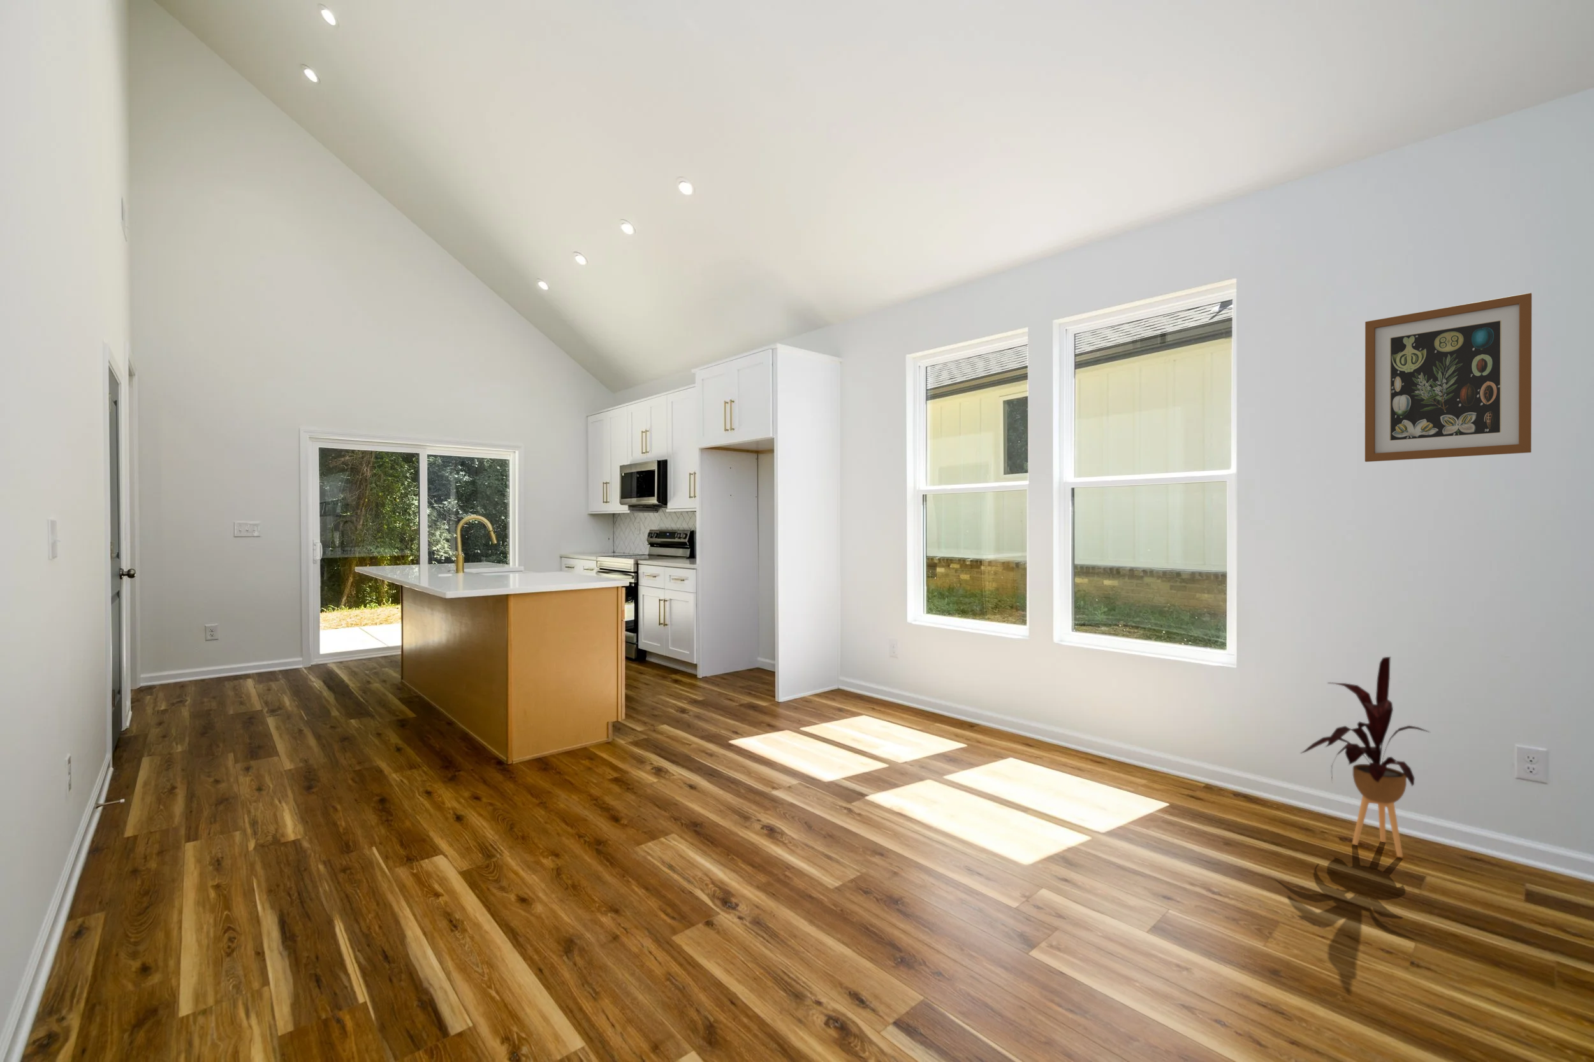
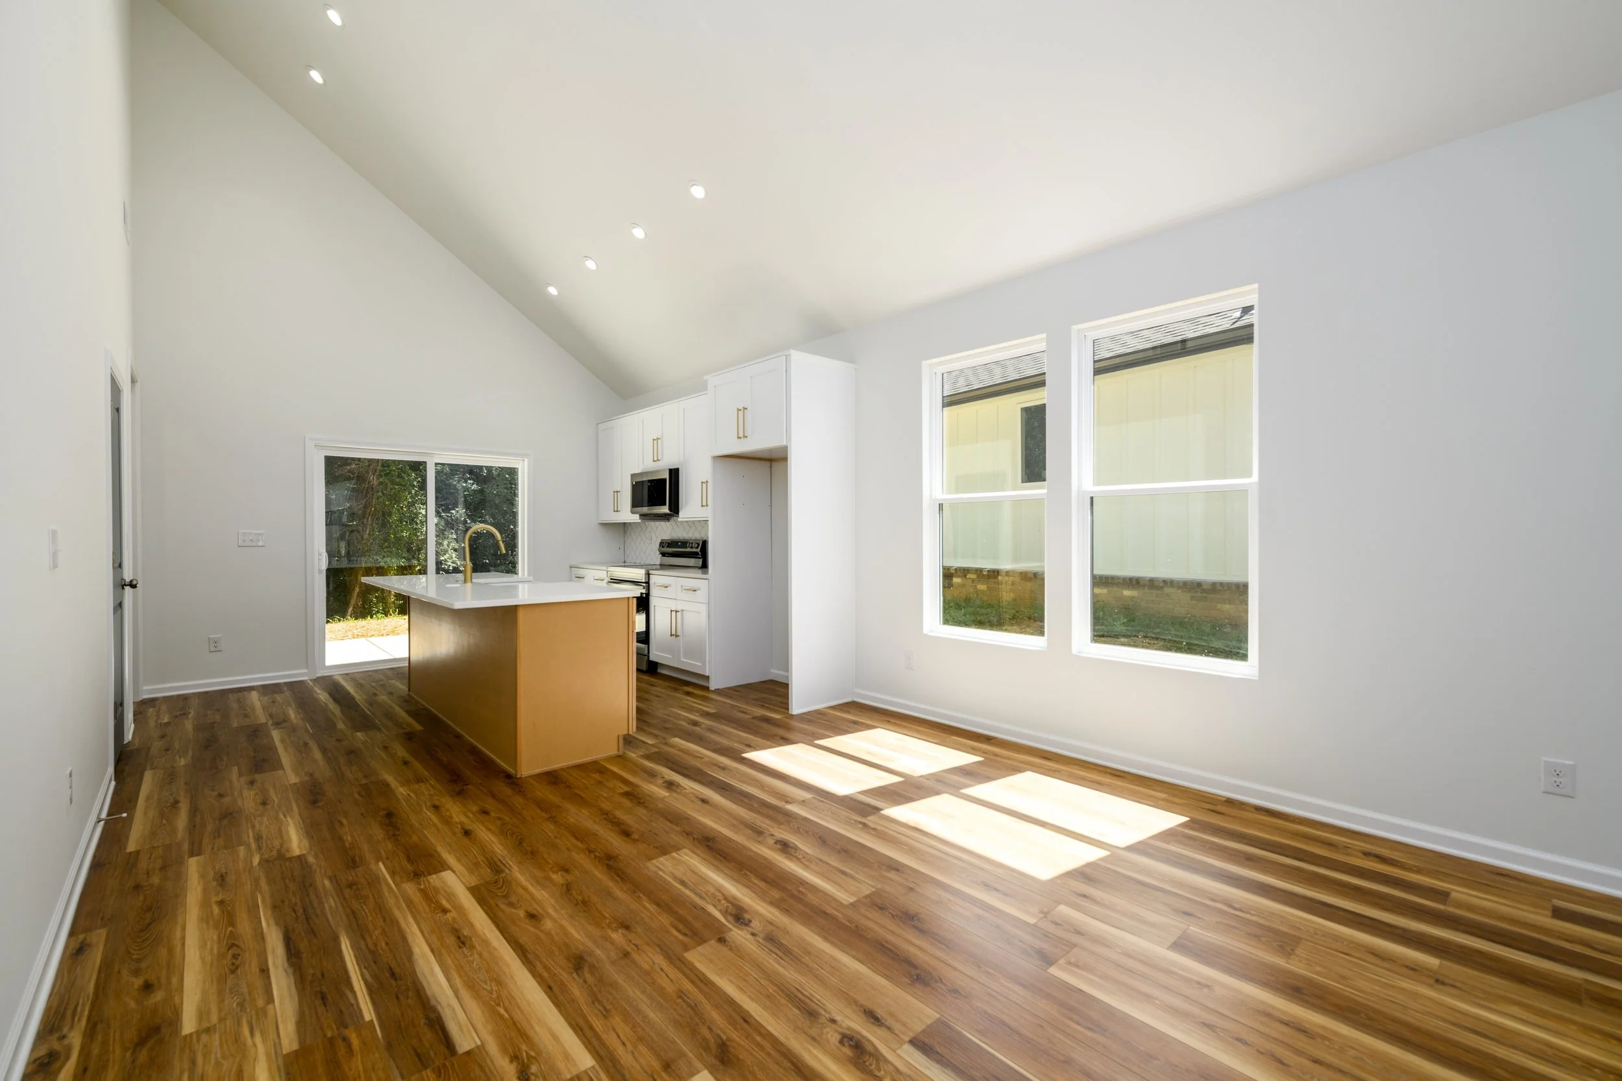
- house plant [1299,657,1430,857]
- wall art [1364,293,1532,462]
